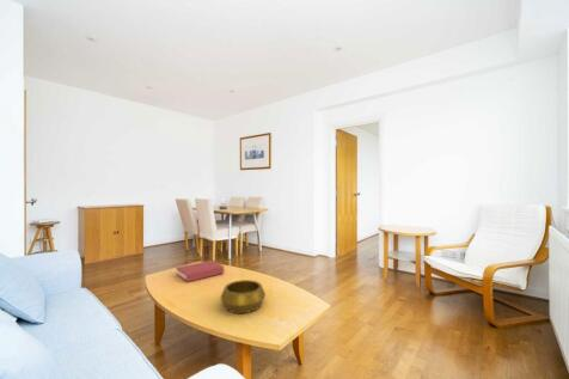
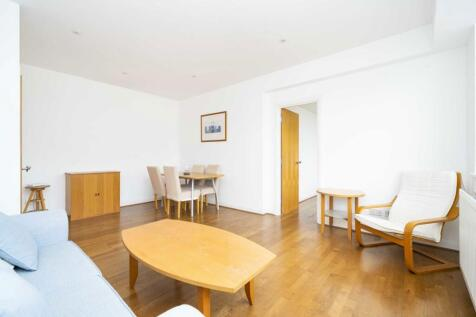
- decorative bowl [219,279,267,314]
- hardback book [175,259,225,283]
